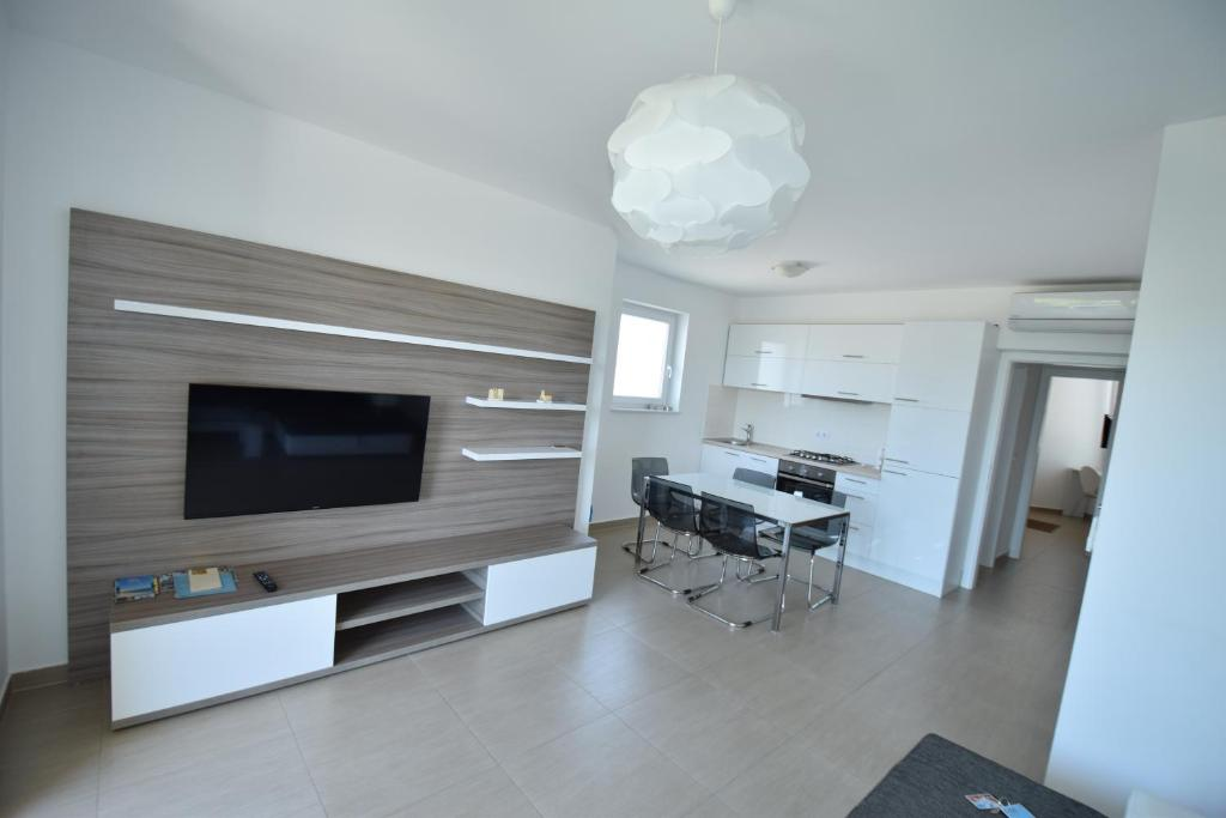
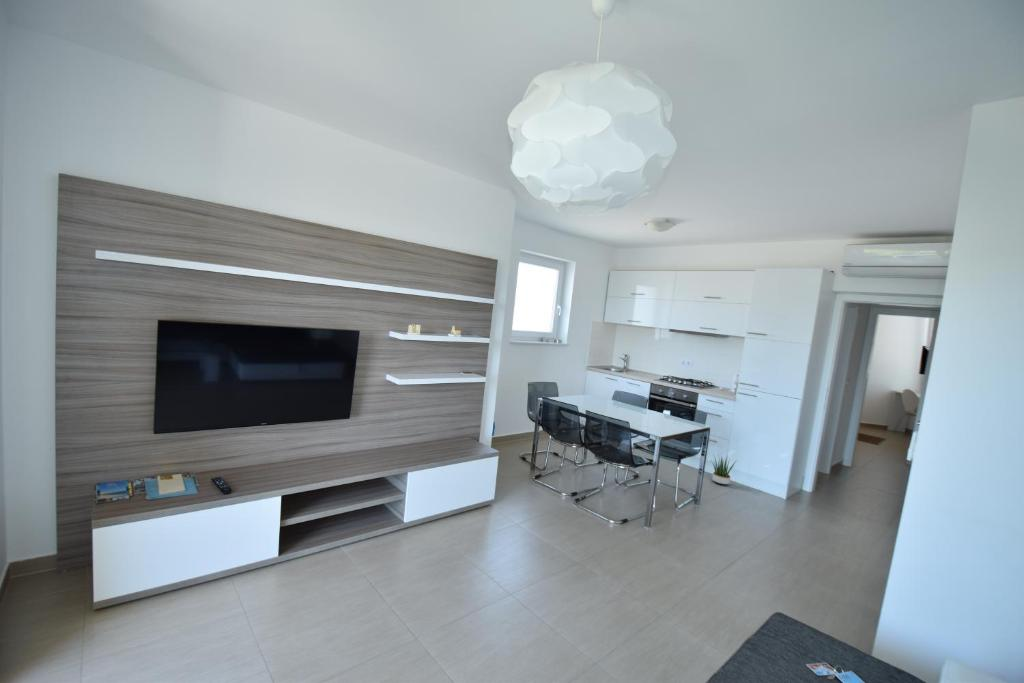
+ potted plant [710,453,737,486]
